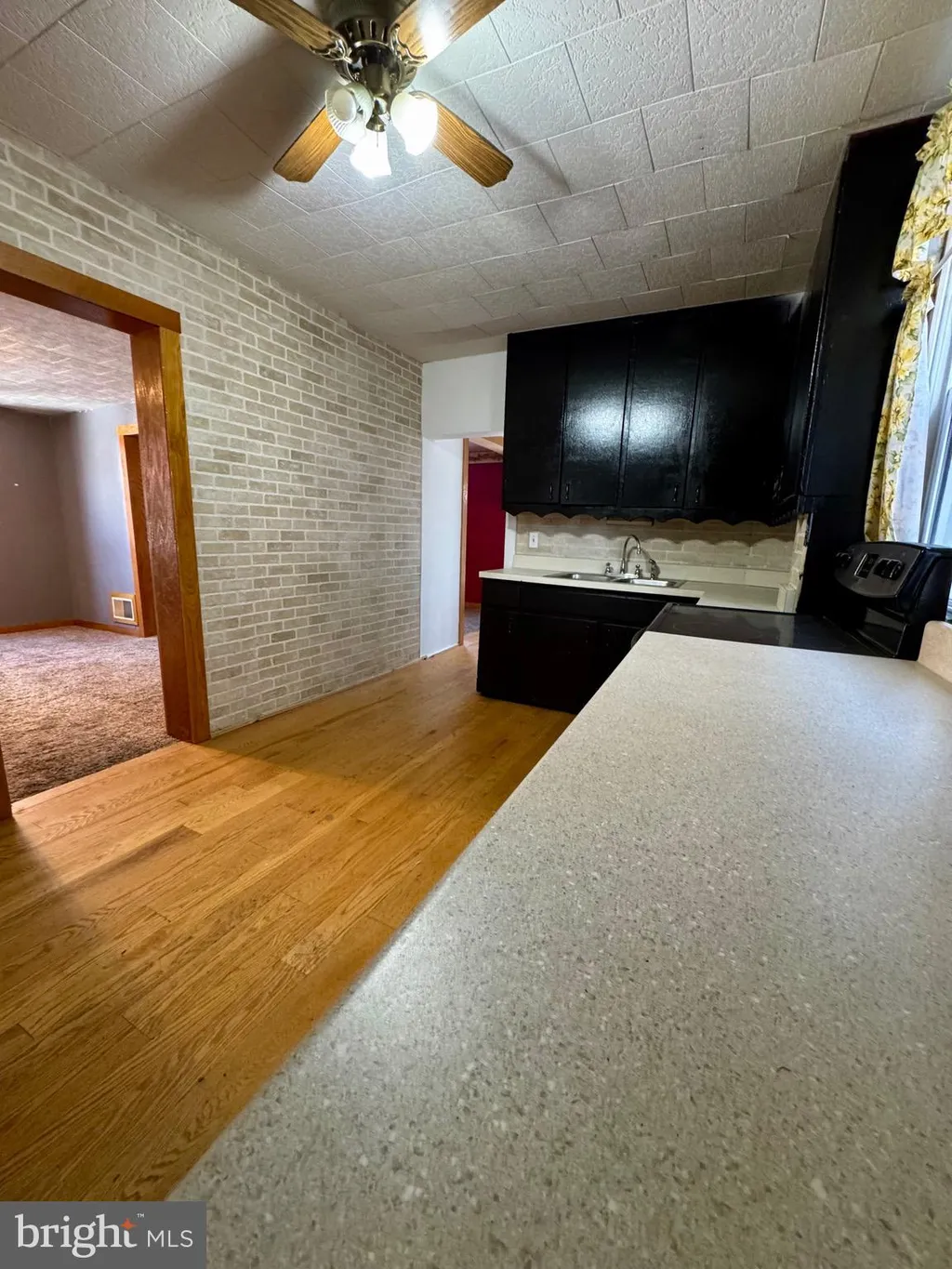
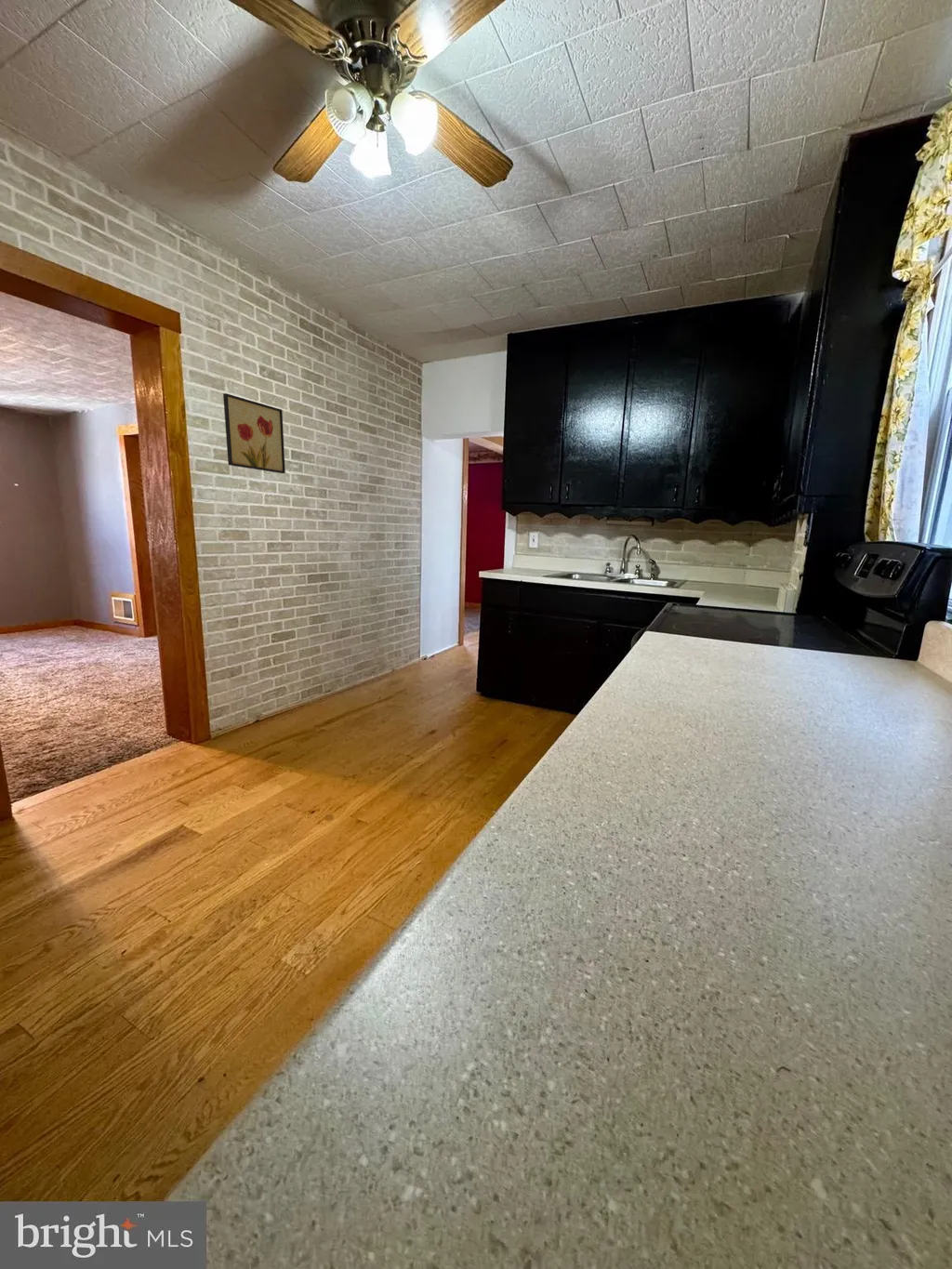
+ wall art [222,392,286,474]
